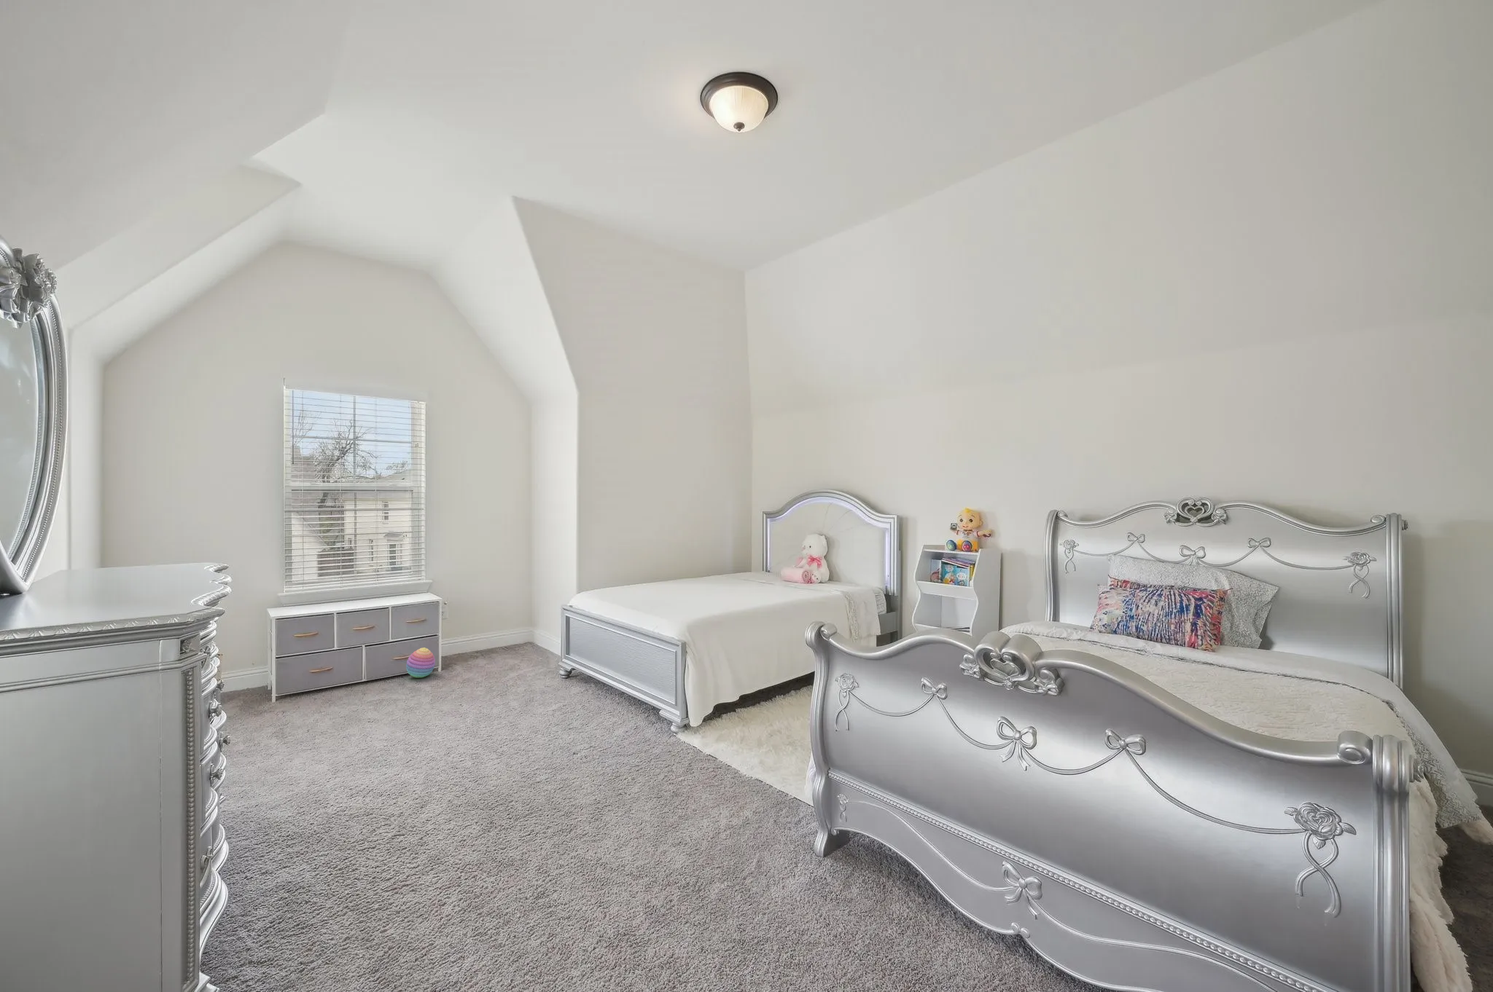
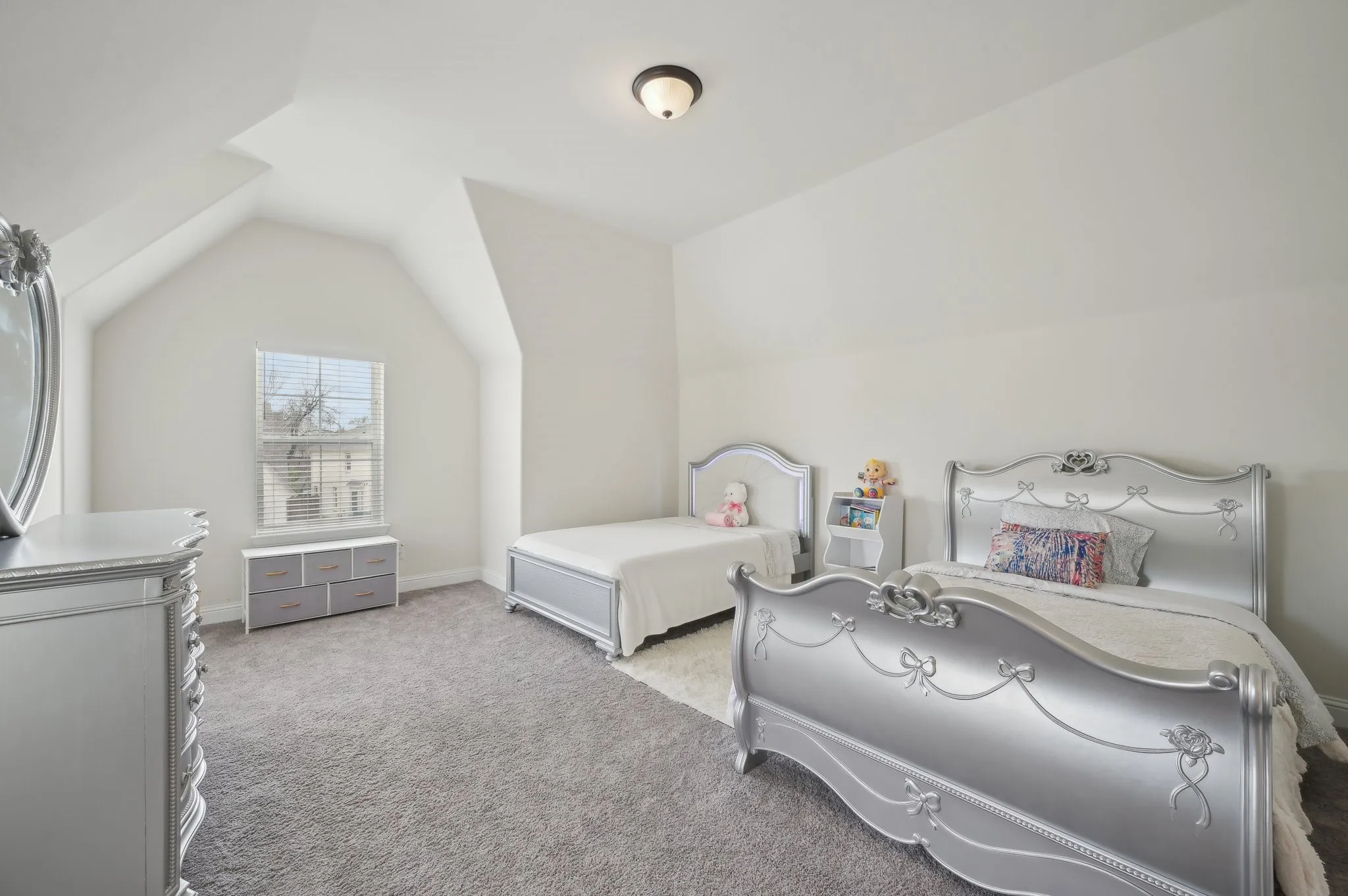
- stacking toy [405,647,436,679]
